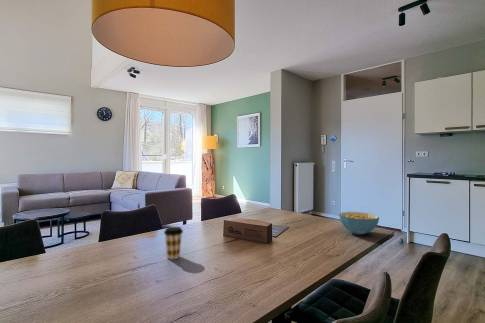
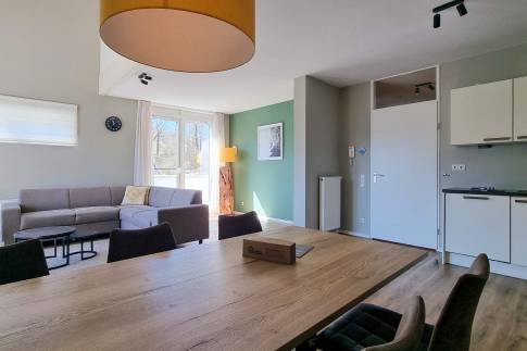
- coffee cup [163,226,184,260]
- cereal bowl [338,211,380,236]
